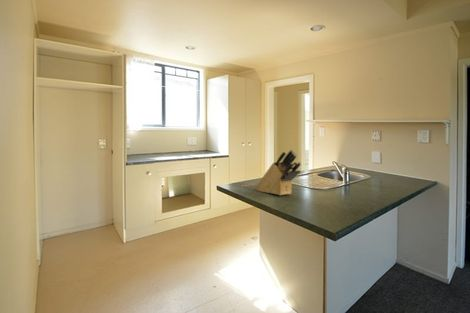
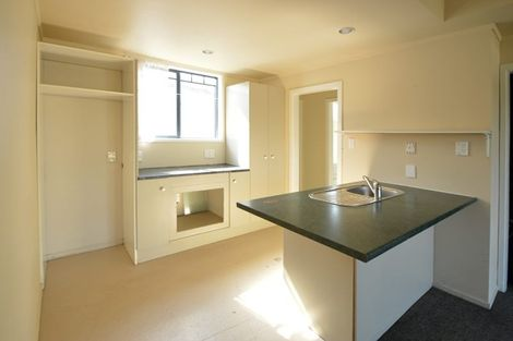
- knife block [255,148,302,196]
